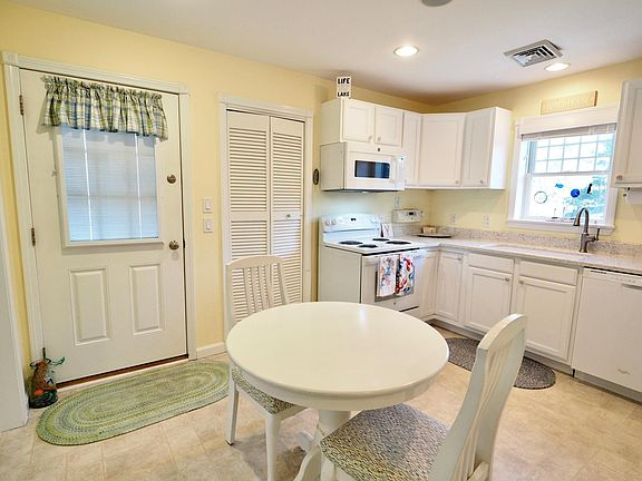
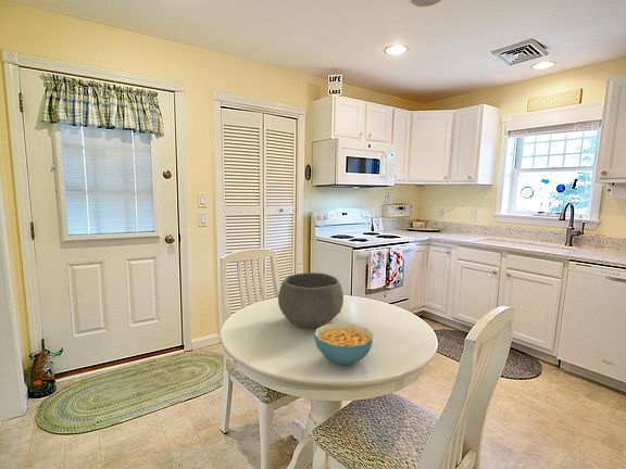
+ bowl [277,271,345,329]
+ cereal bowl [313,321,374,367]
